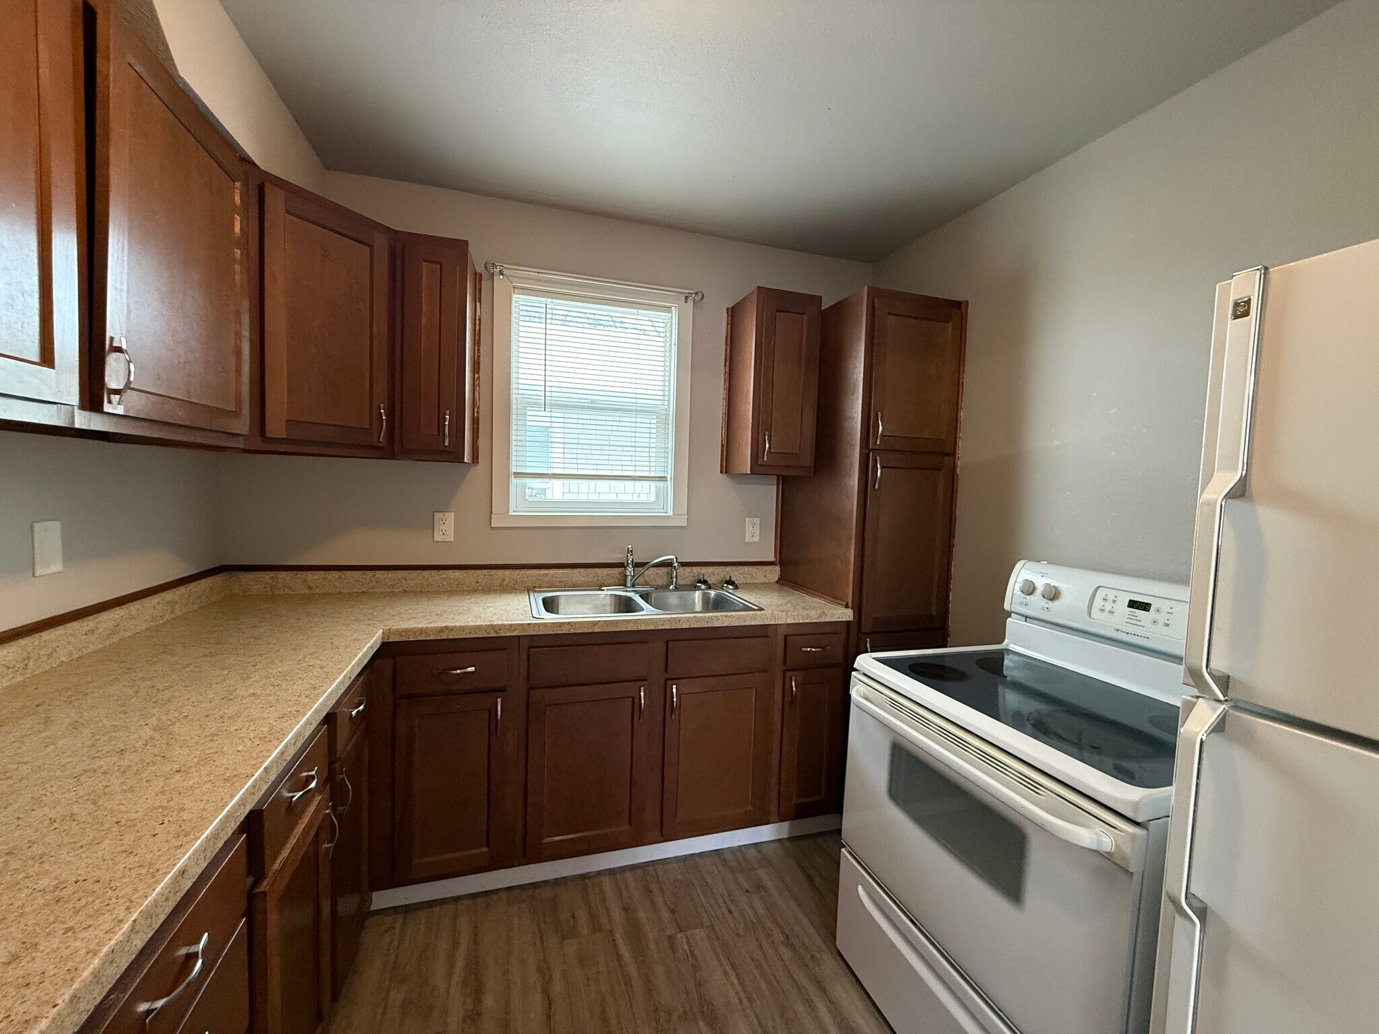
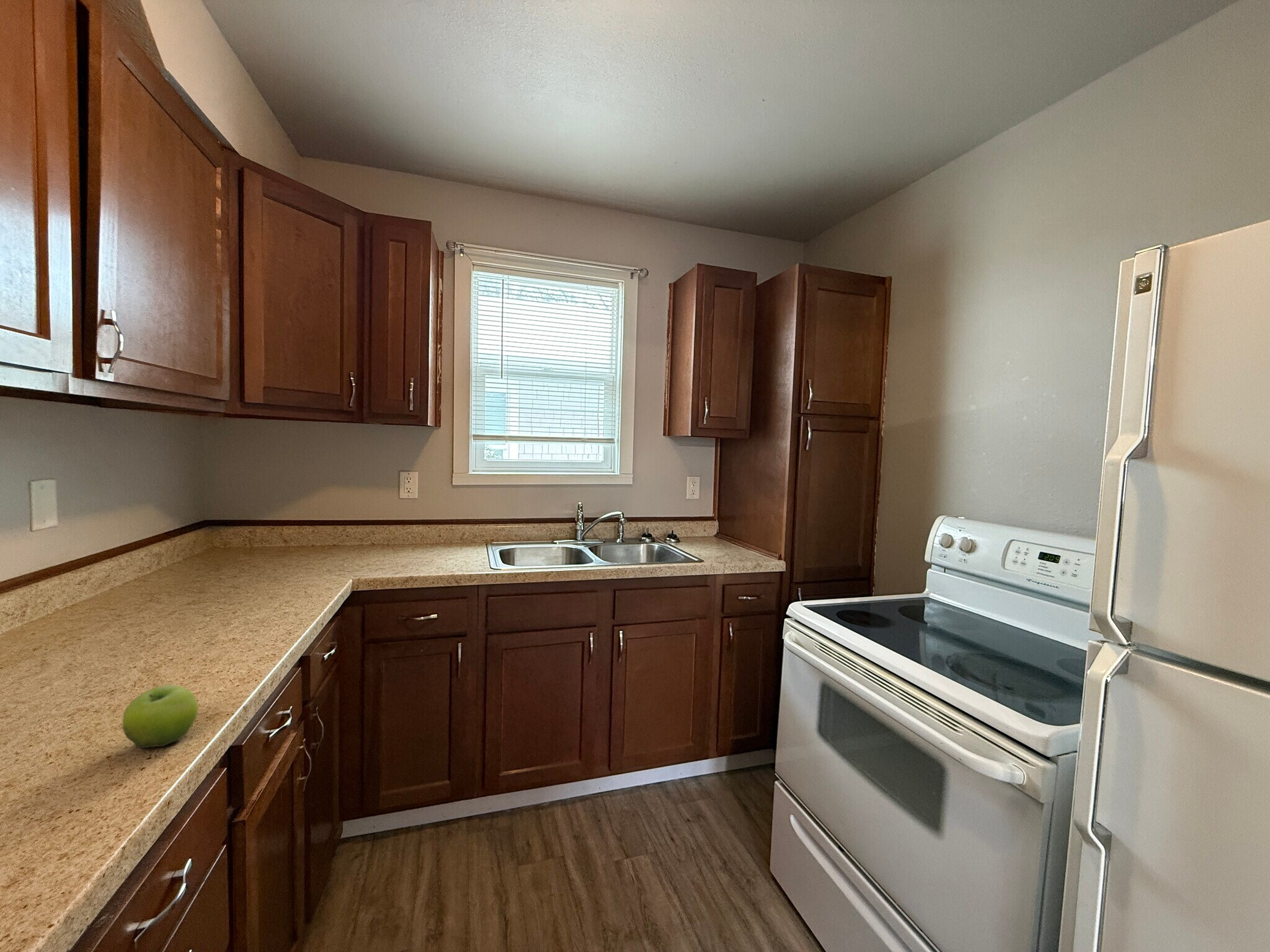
+ fruit [122,684,198,749]
